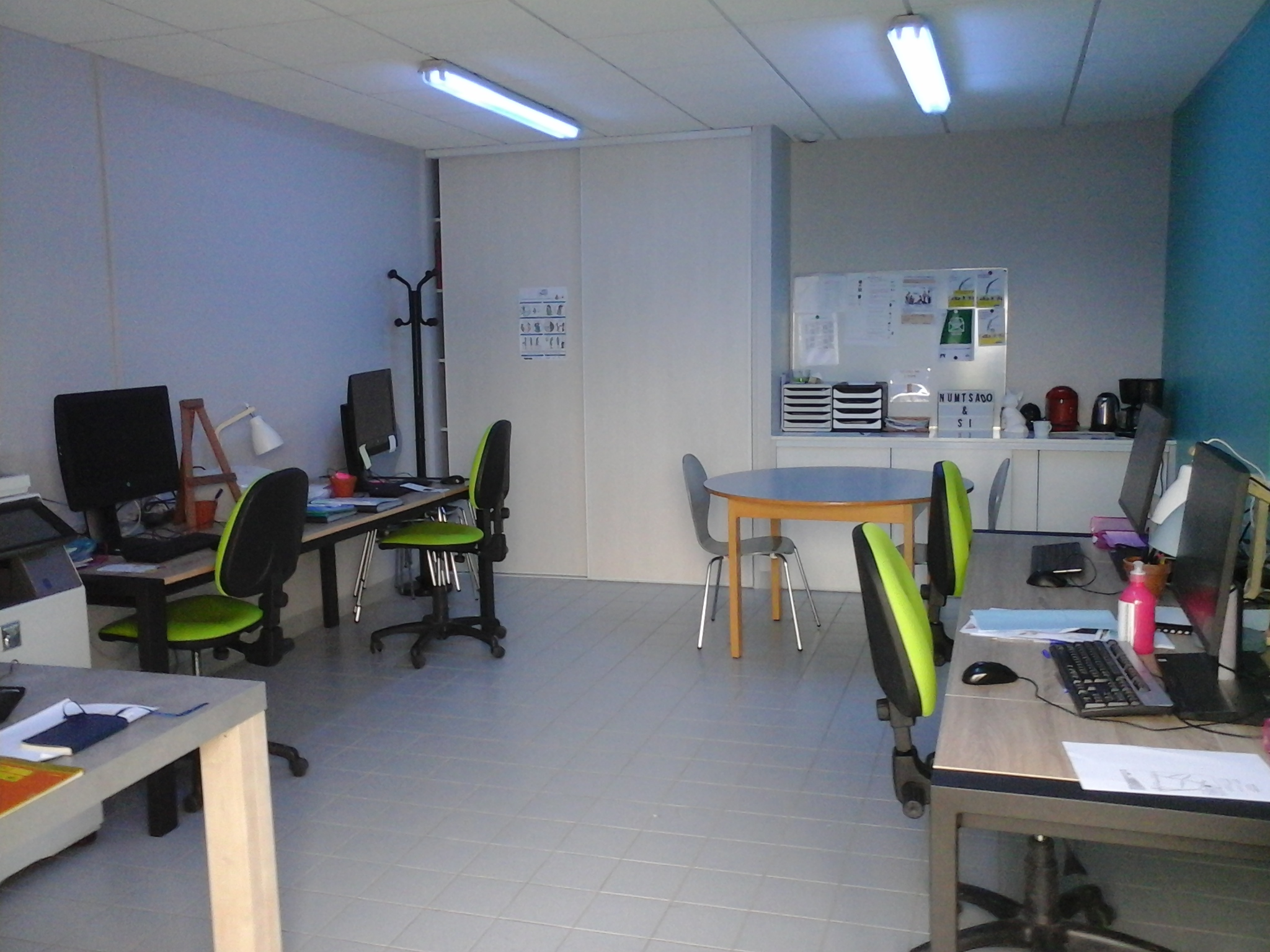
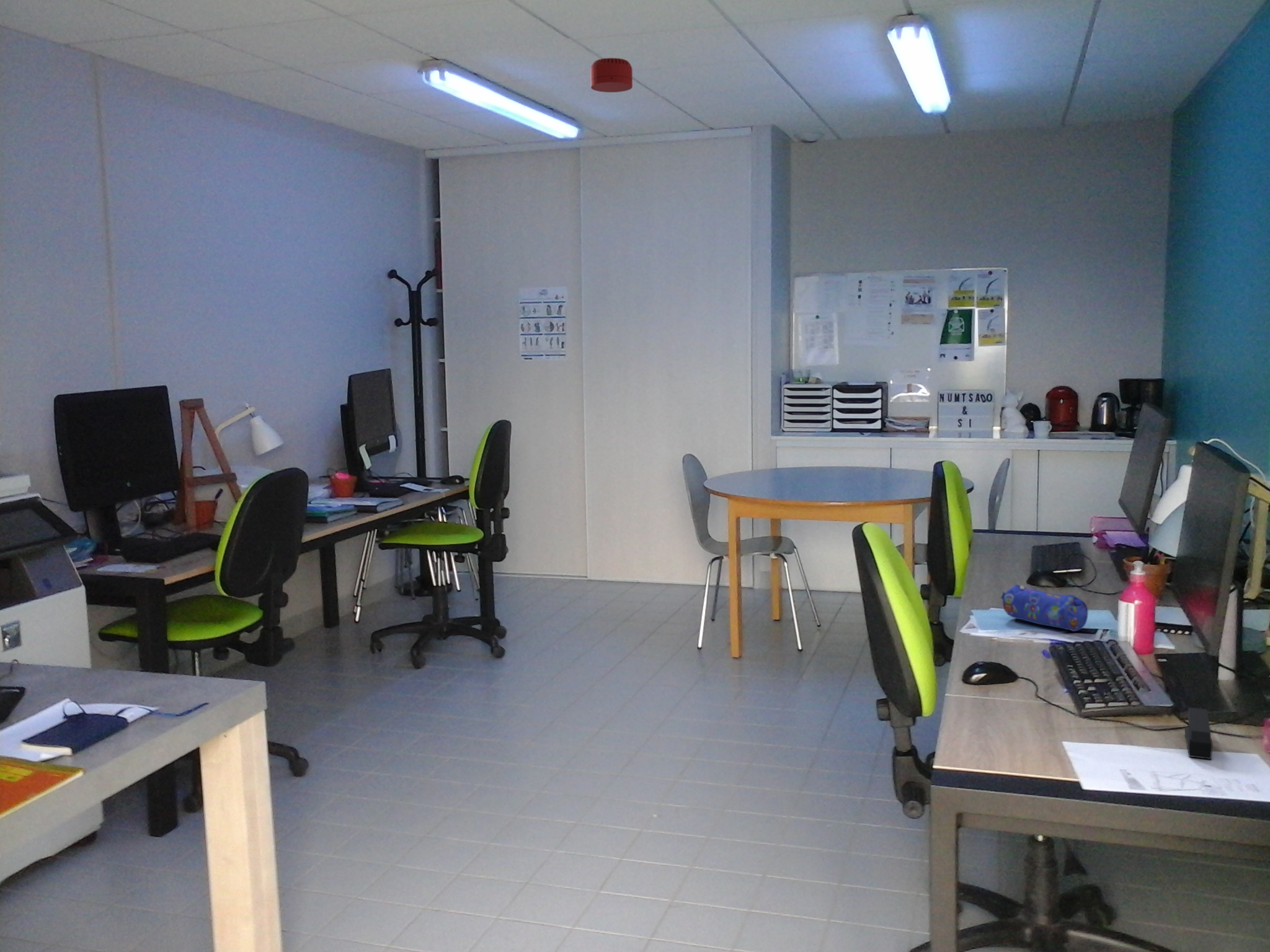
+ smoke detector [590,58,633,93]
+ stapler [1184,707,1213,760]
+ pencil case [999,583,1088,632]
